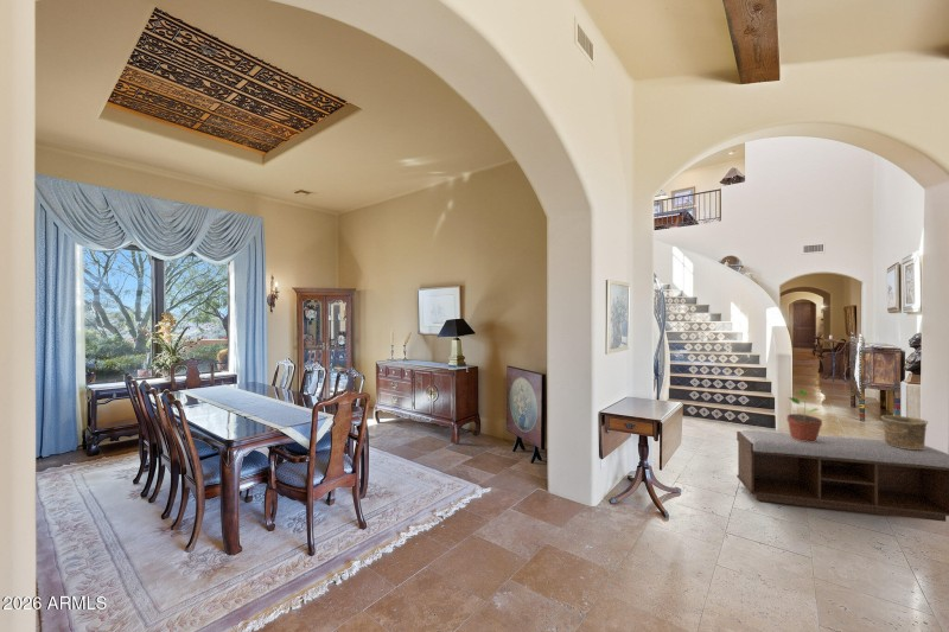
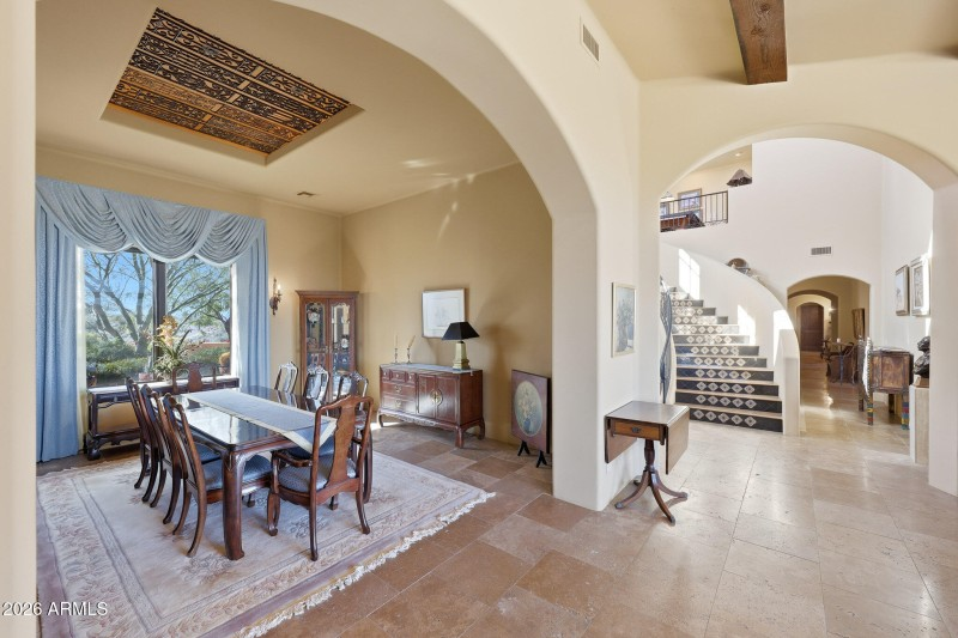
- potted plant [785,388,823,442]
- ceramic pot [880,414,929,449]
- bench [735,429,949,523]
